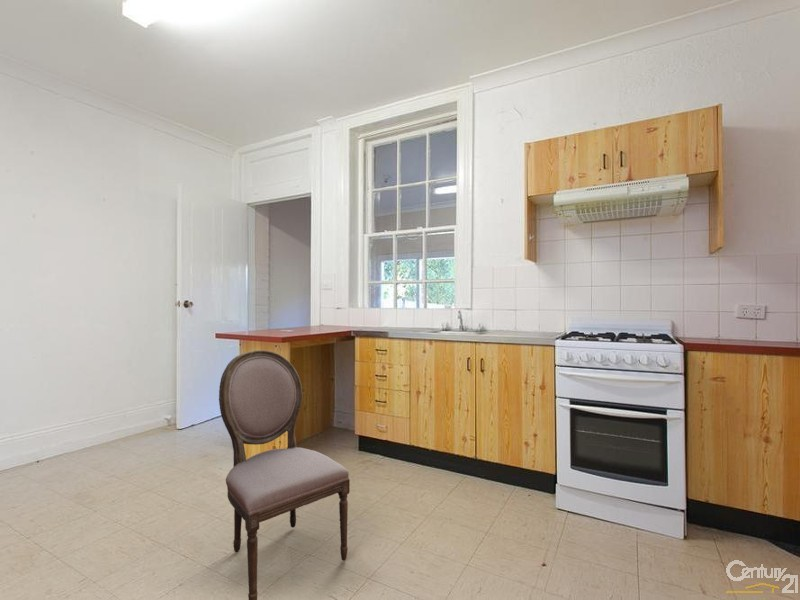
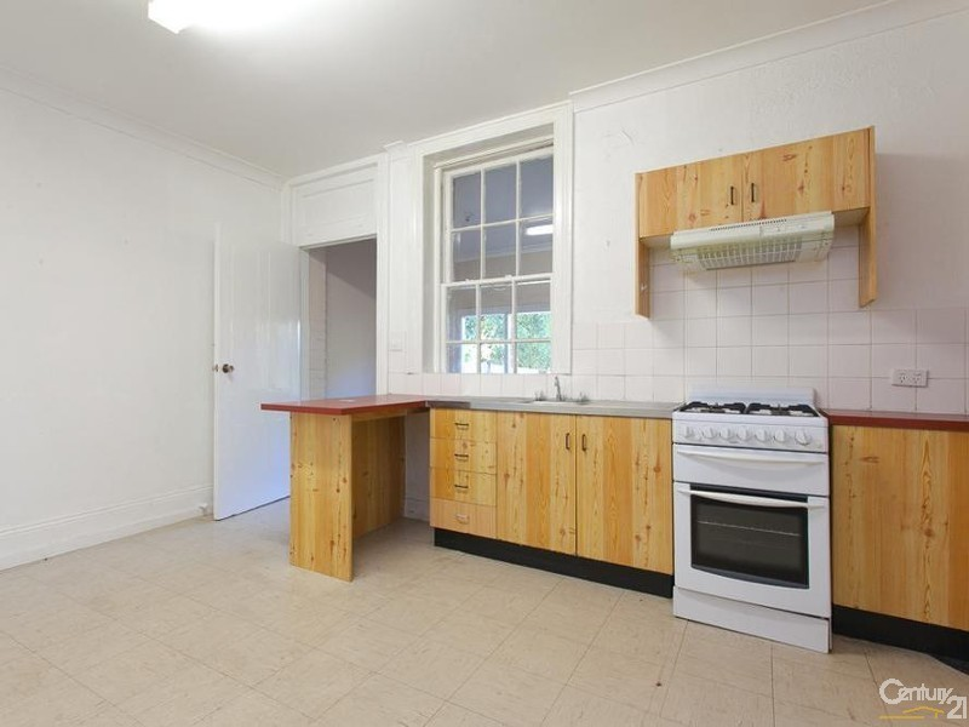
- dining chair [218,349,351,600]
